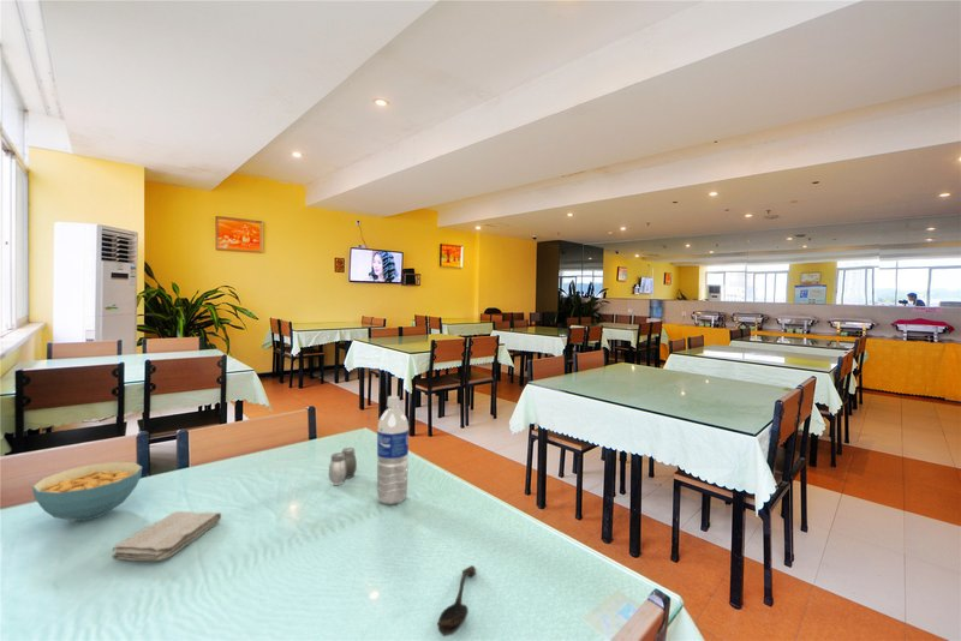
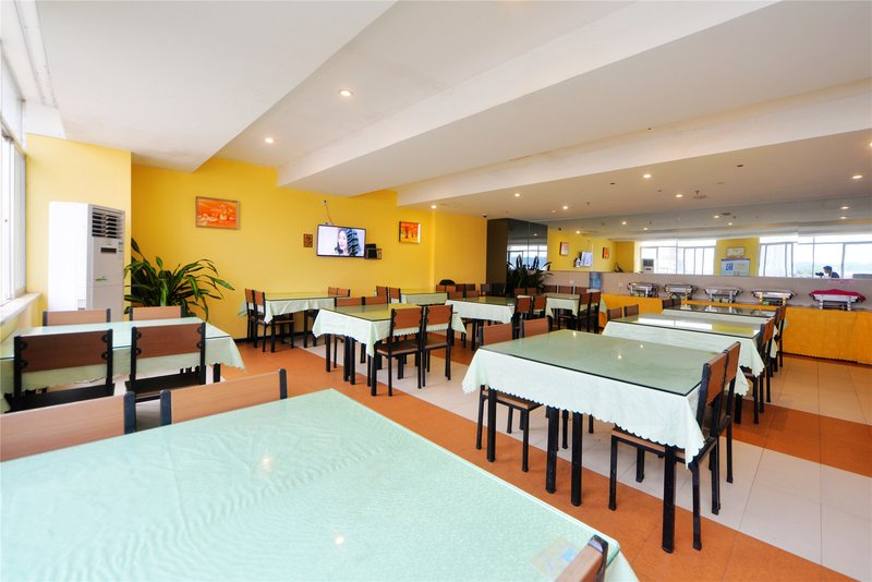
- washcloth [111,510,222,562]
- water bottle [376,395,410,505]
- spoon [436,564,477,637]
- salt and pepper shaker [328,447,358,486]
- cereal bowl [31,461,143,522]
